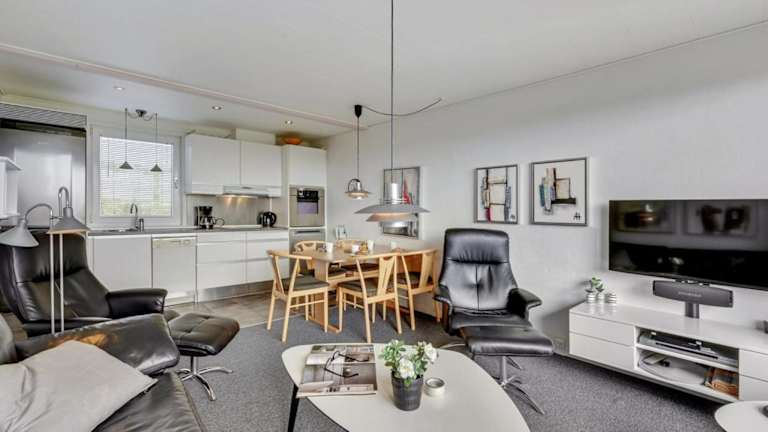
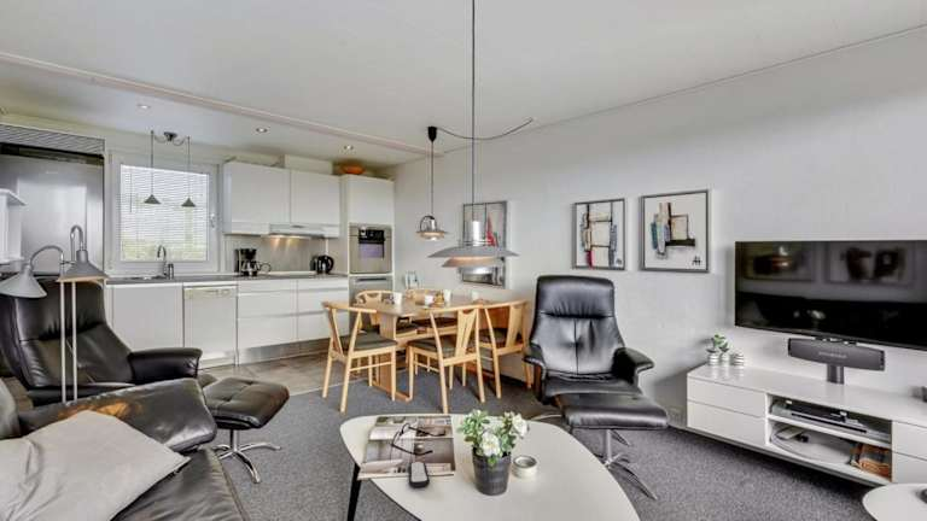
+ remote control [408,461,431,488]
